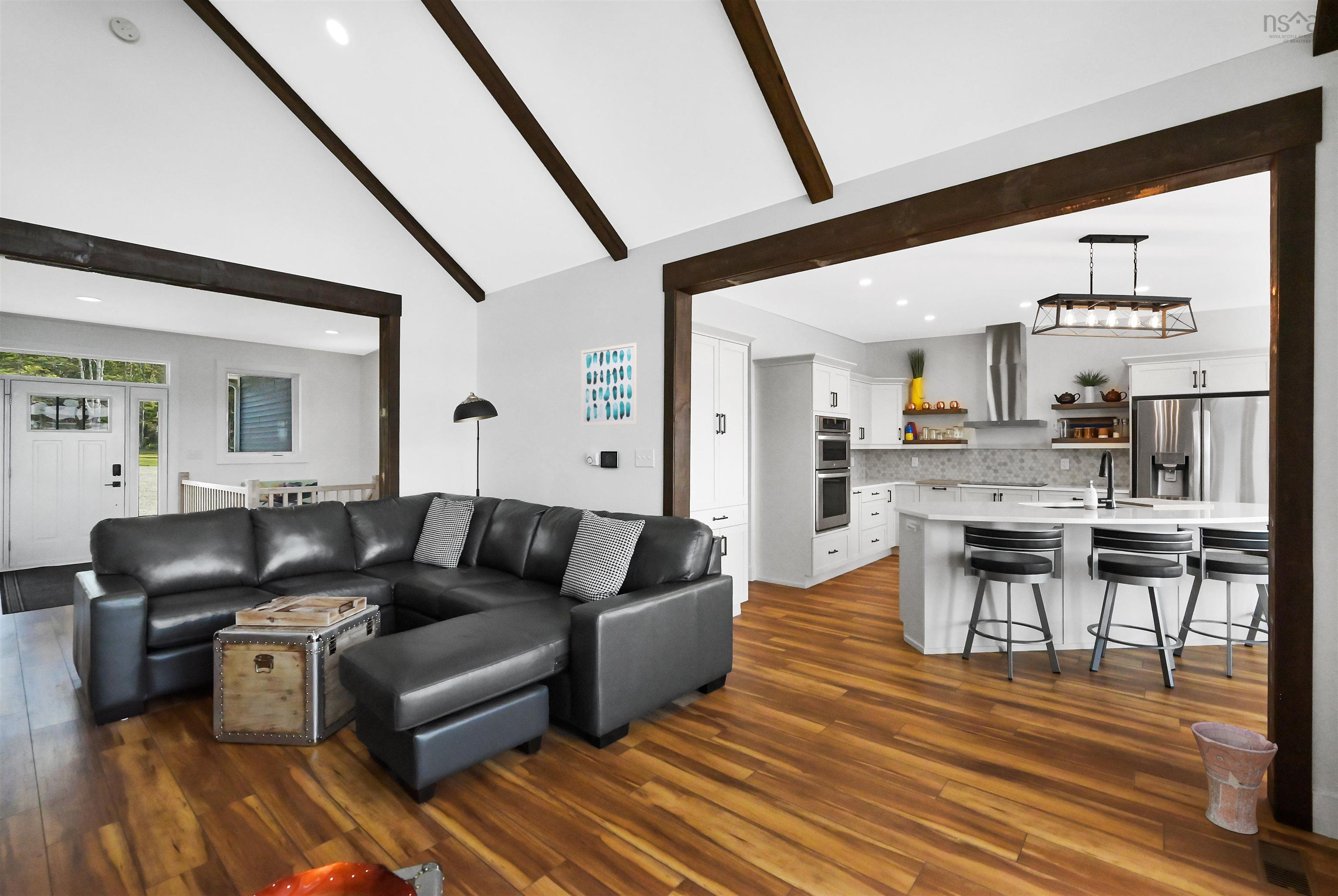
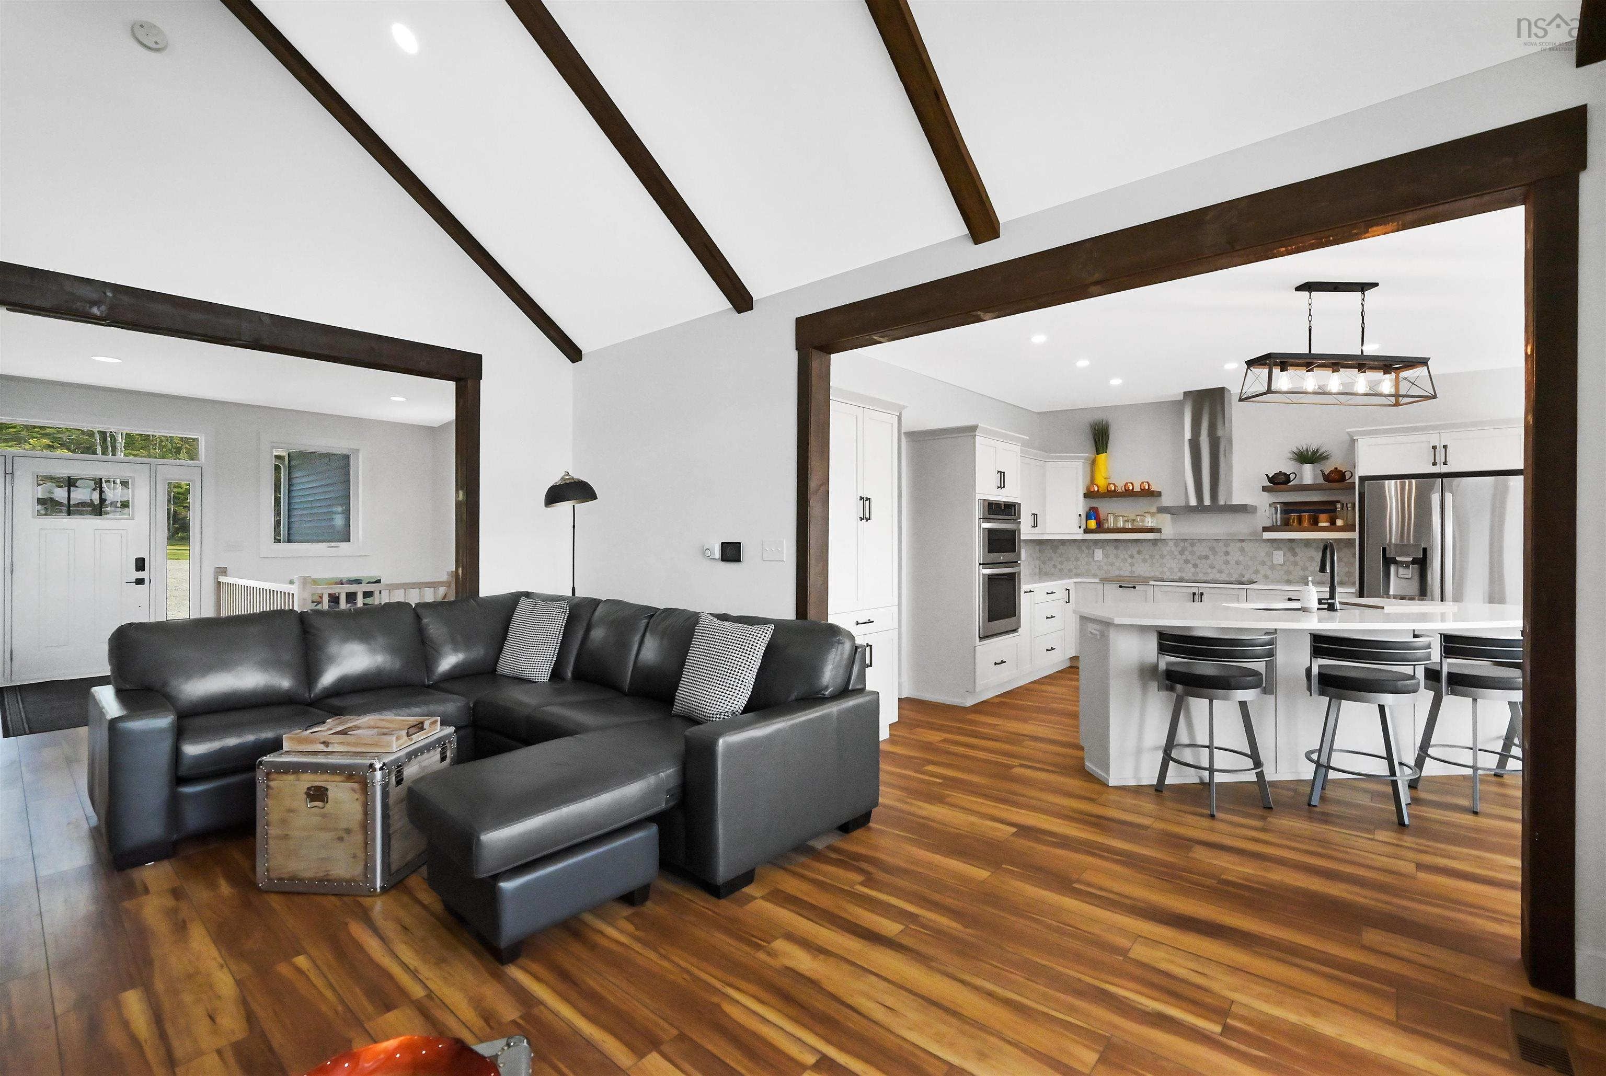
- vase [1190,721,1278,835]
- wall art [581,342,637,426]
